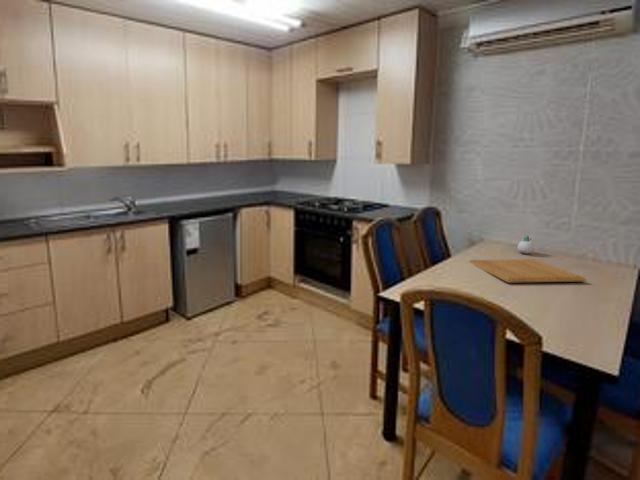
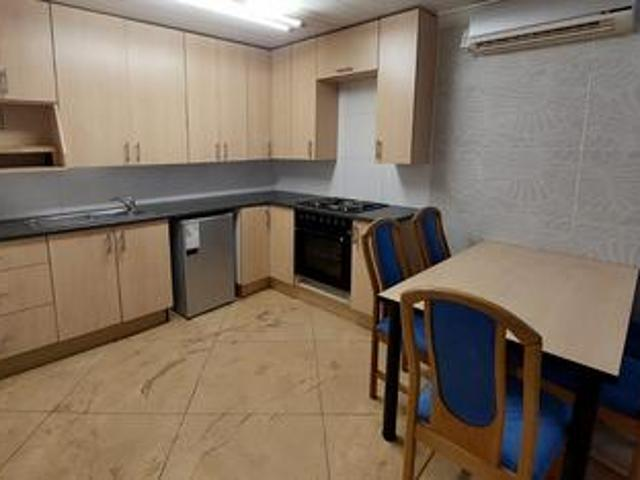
- succulent planter [516,235,536,255]
- chopping board [467,258,588,284]
